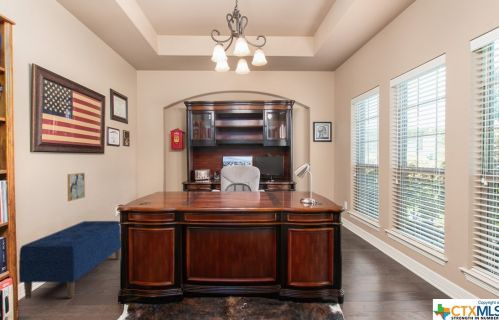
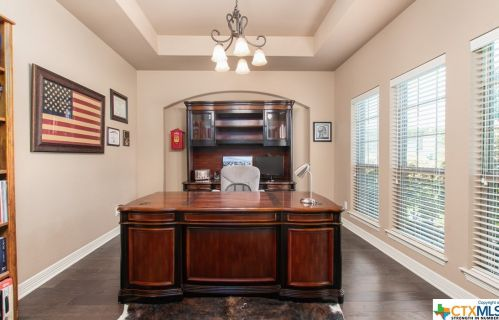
- bench [18,220,122,300]
- wall art [67,172,86,202]
